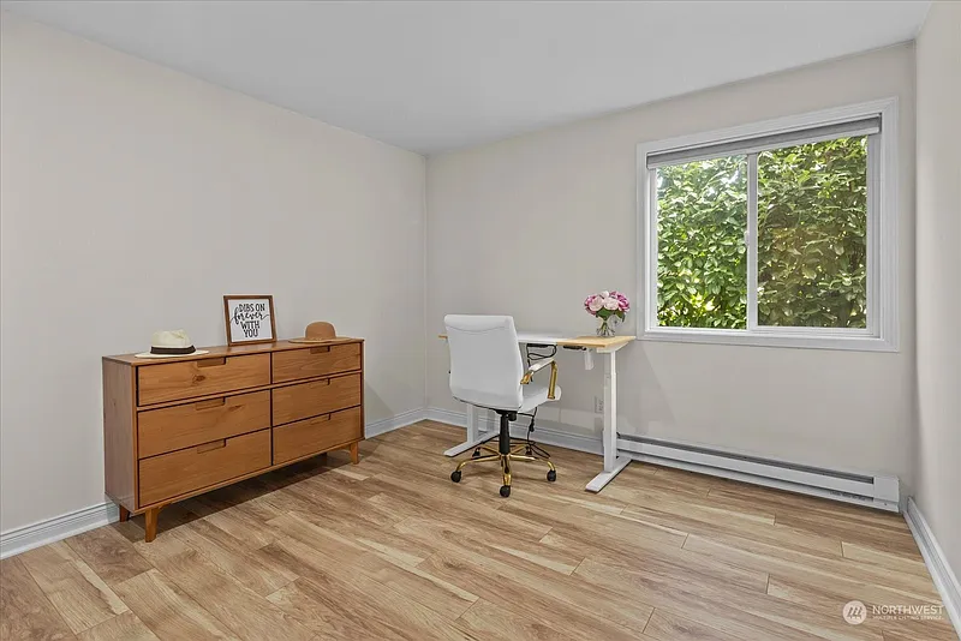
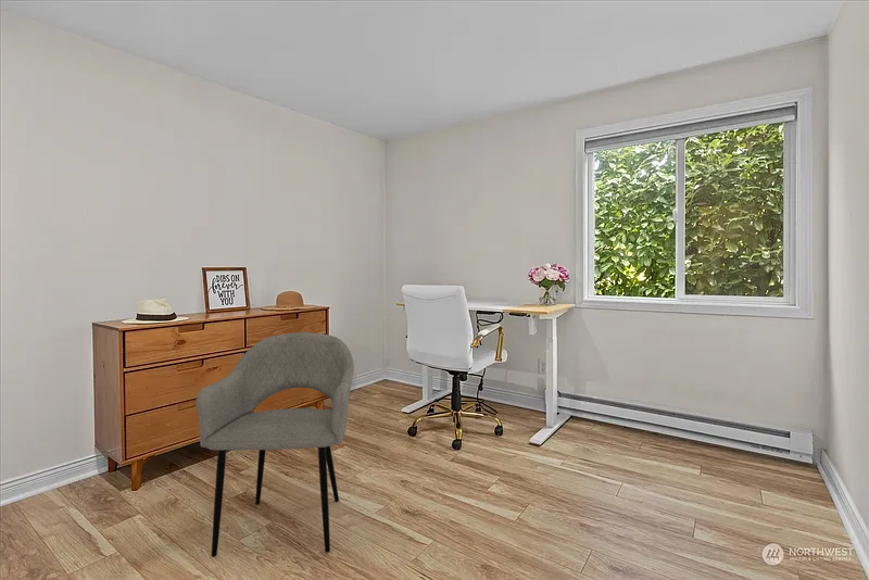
+ armchair [194,331,355,558]
